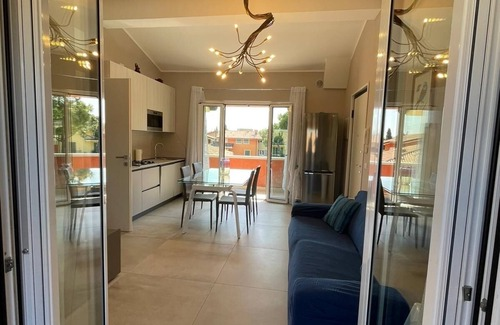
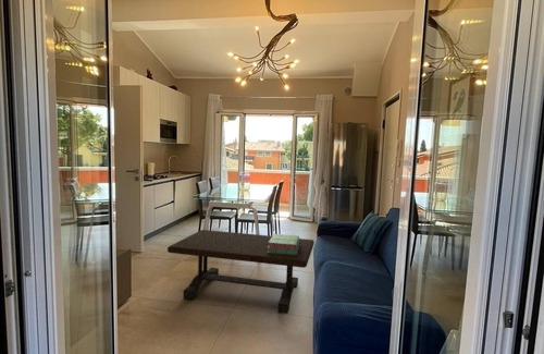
+ coffee table [166,229,316,315]
+ stack of books [268,233,300,255]
